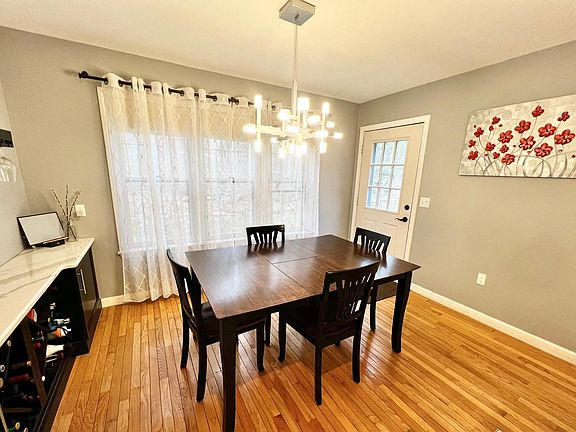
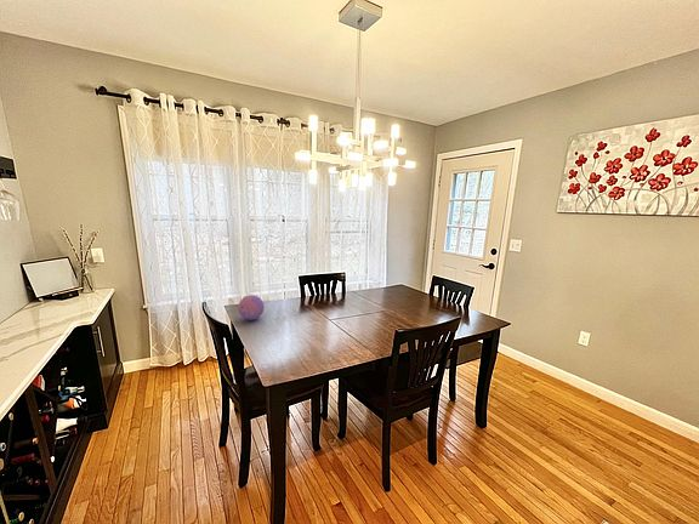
+ decorative ball [237,294,266,321]
